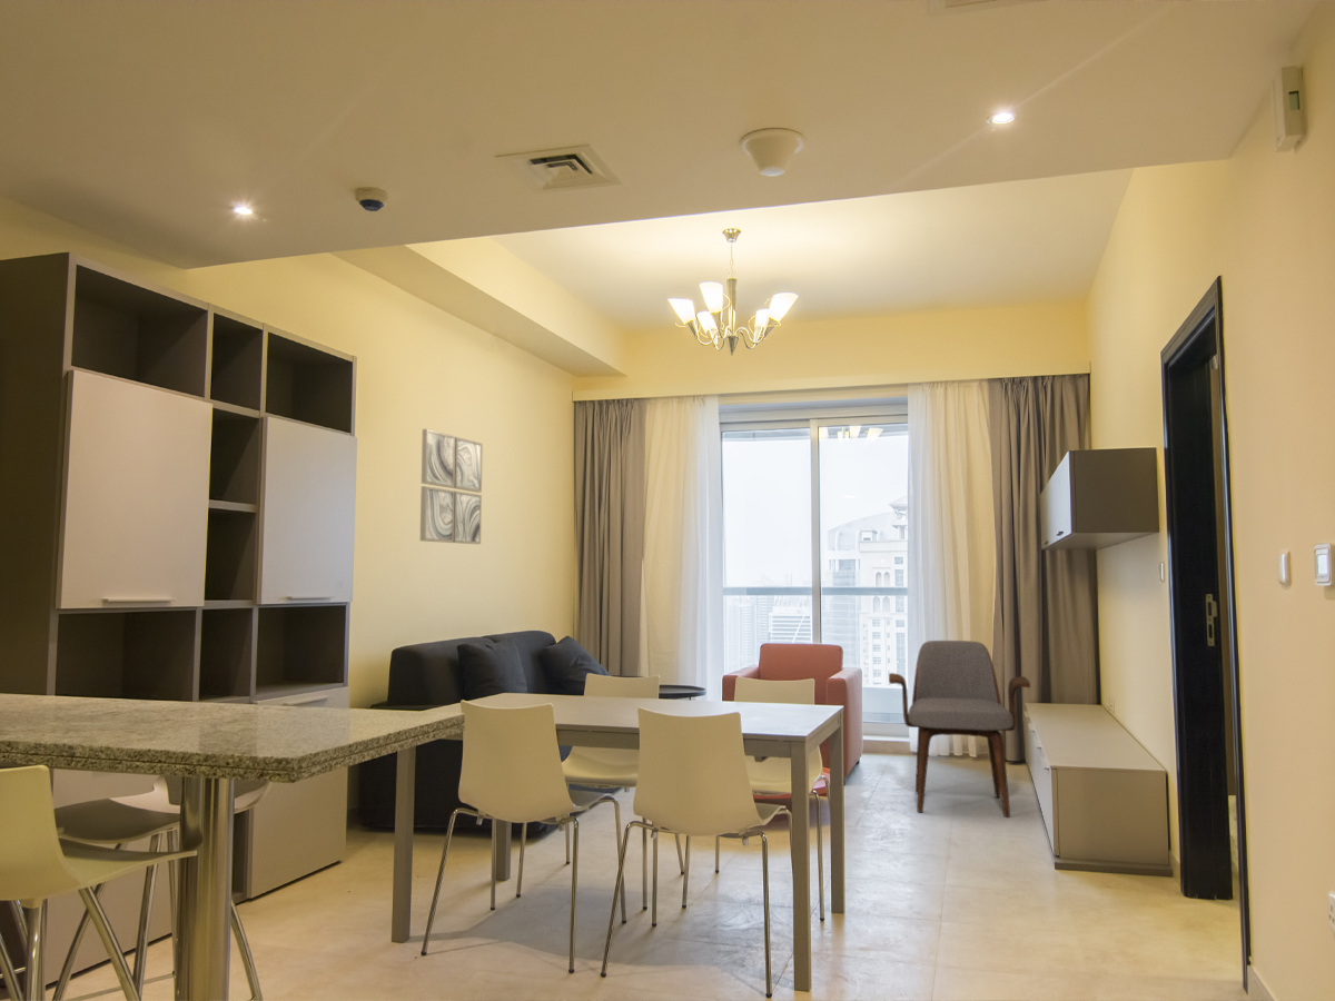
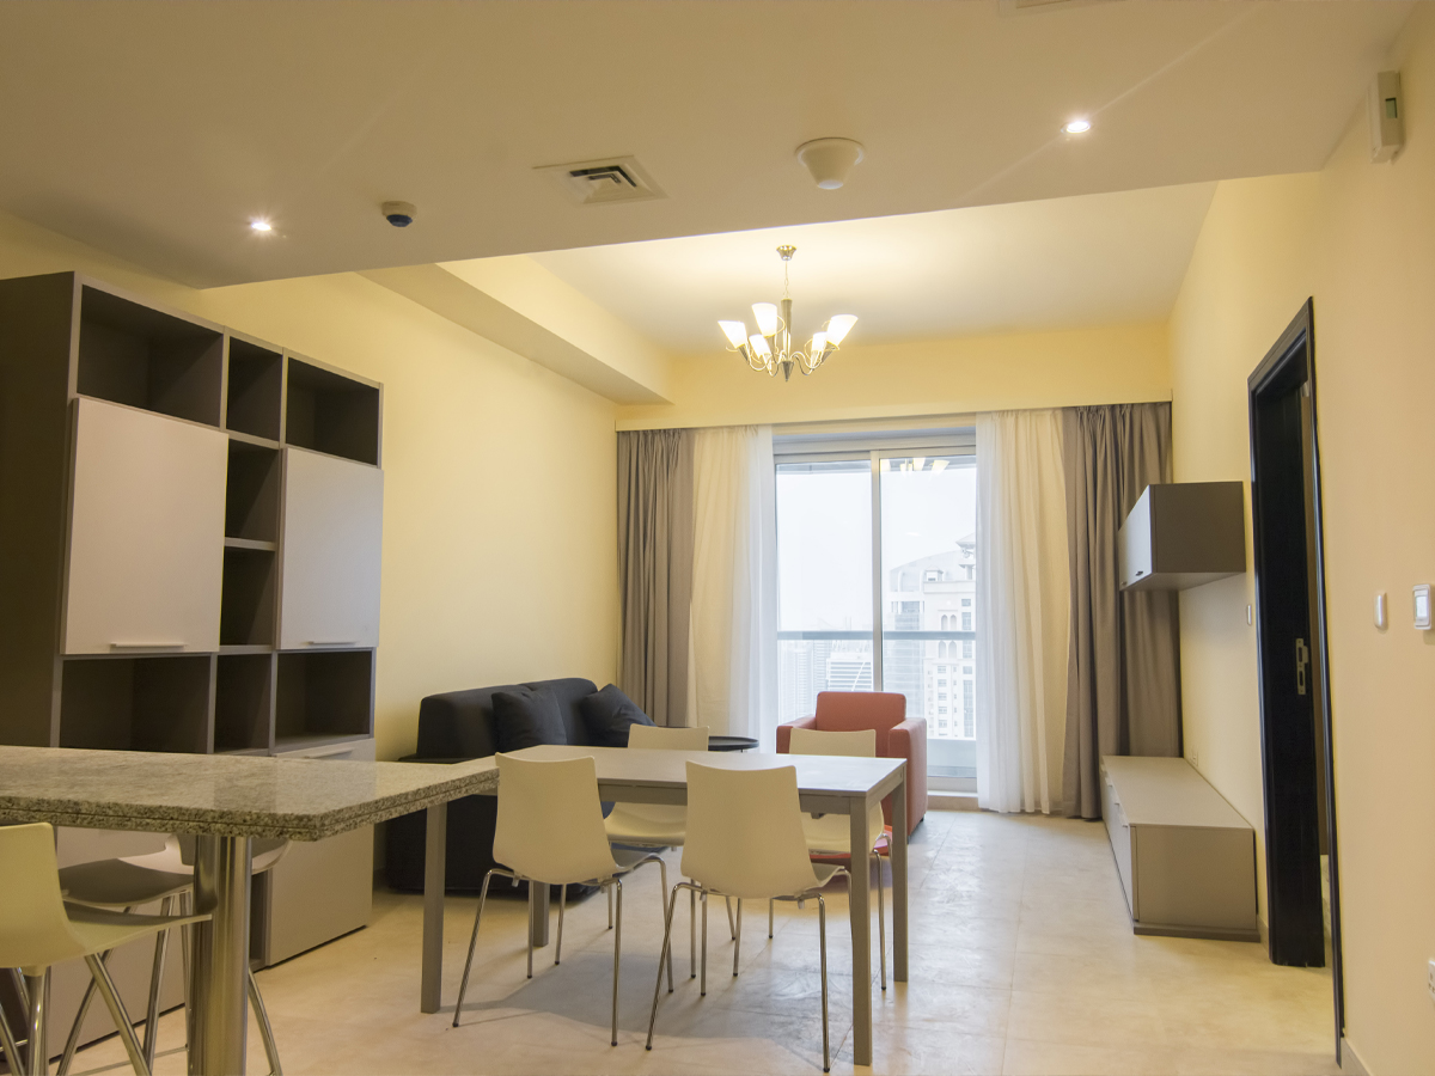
- wall art [419,428,484,545]
- armchair [888,640,1031,819]
